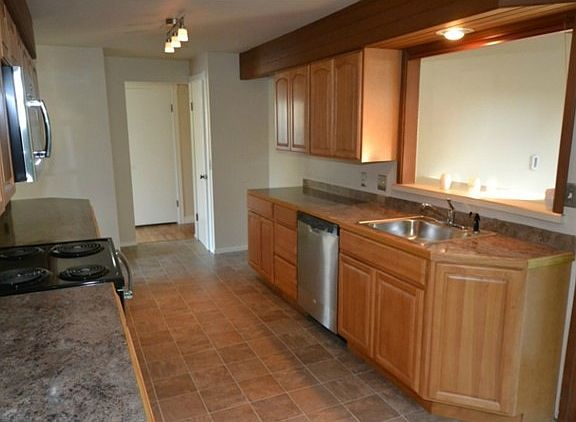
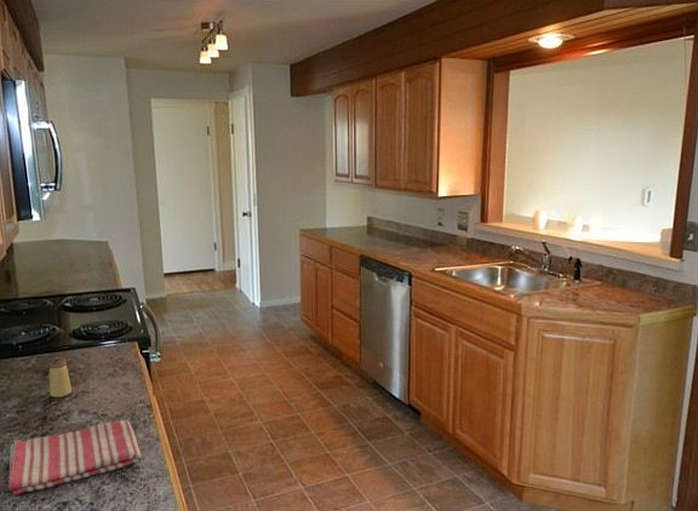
+ saltshaker [47,356,73,398]
+ dish towel [7,419,143,496]
